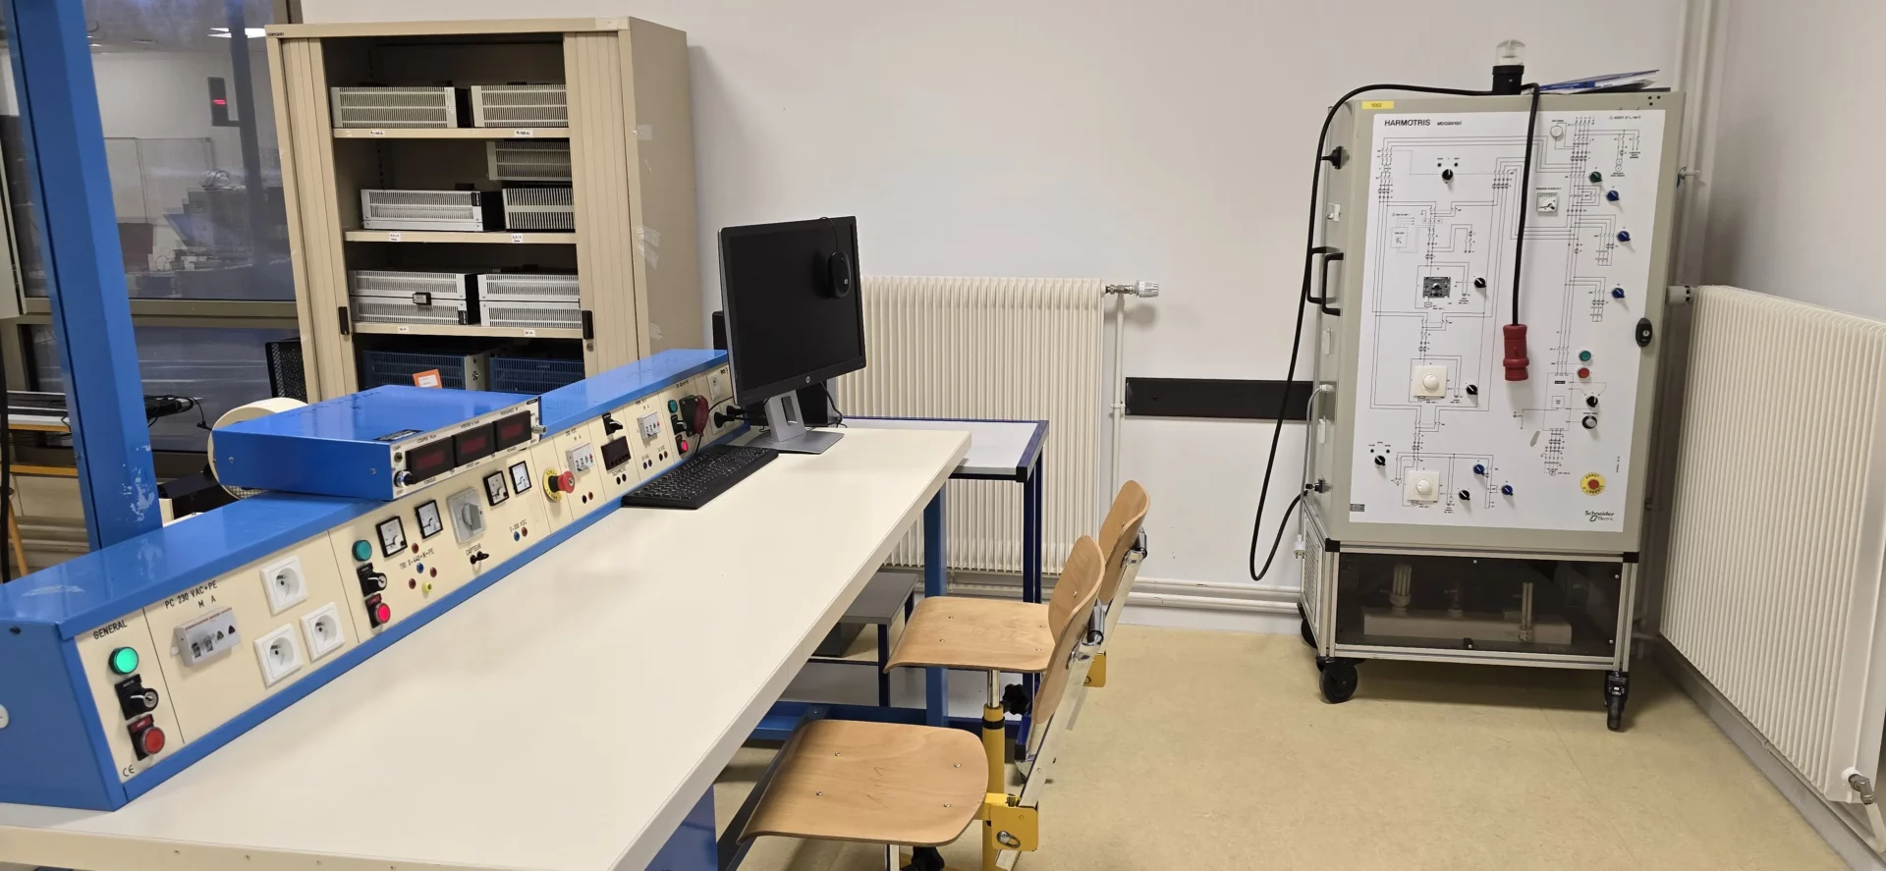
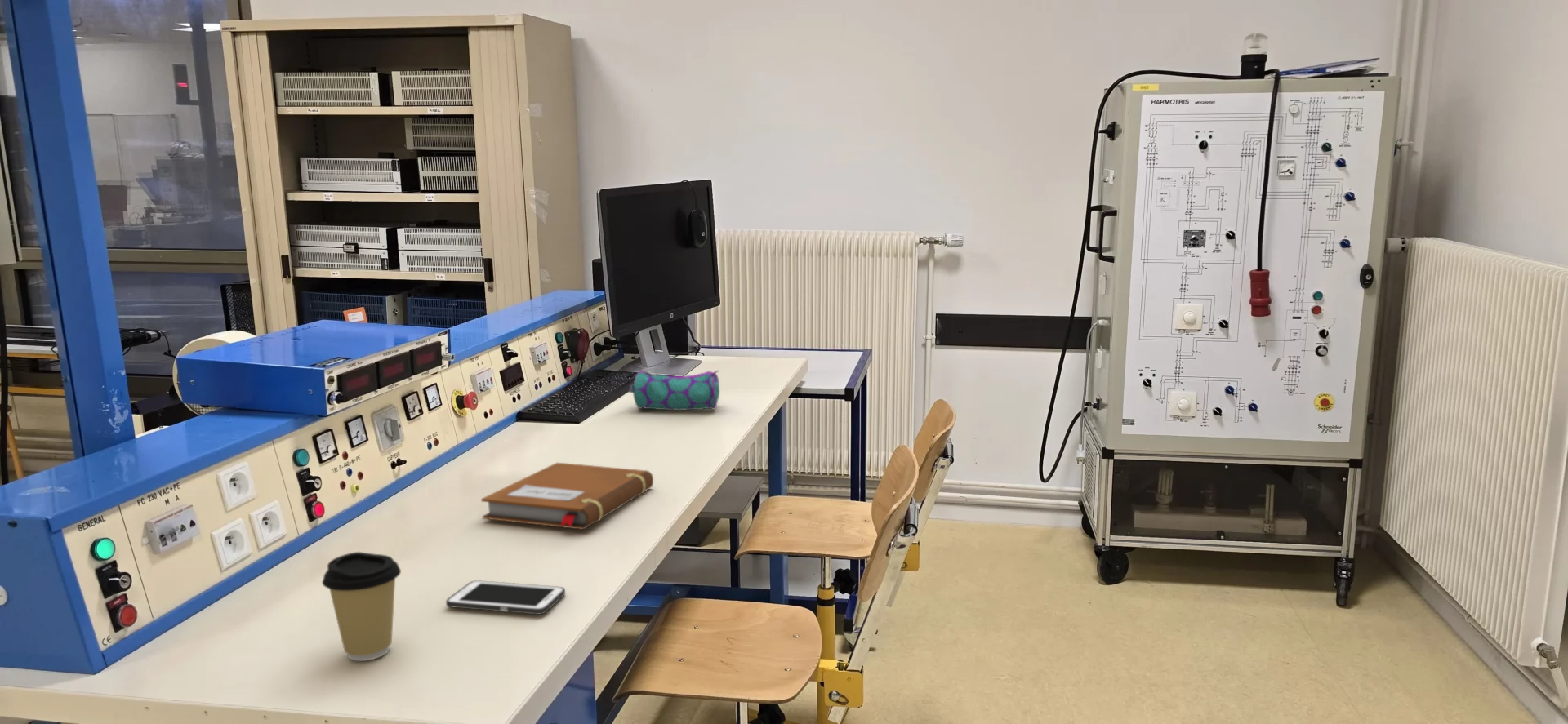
+ coffee cup [321,551,402,662]
+ pencil case [628,368,720,411]
+ cell phone [445,580,566,615]
+ notebook [480,462,654,531]
